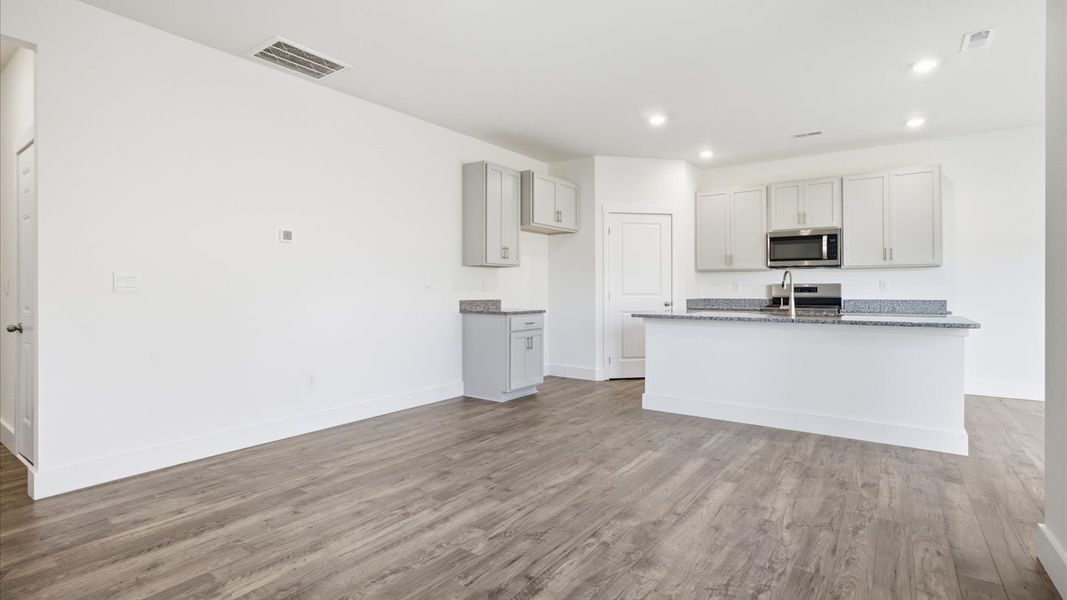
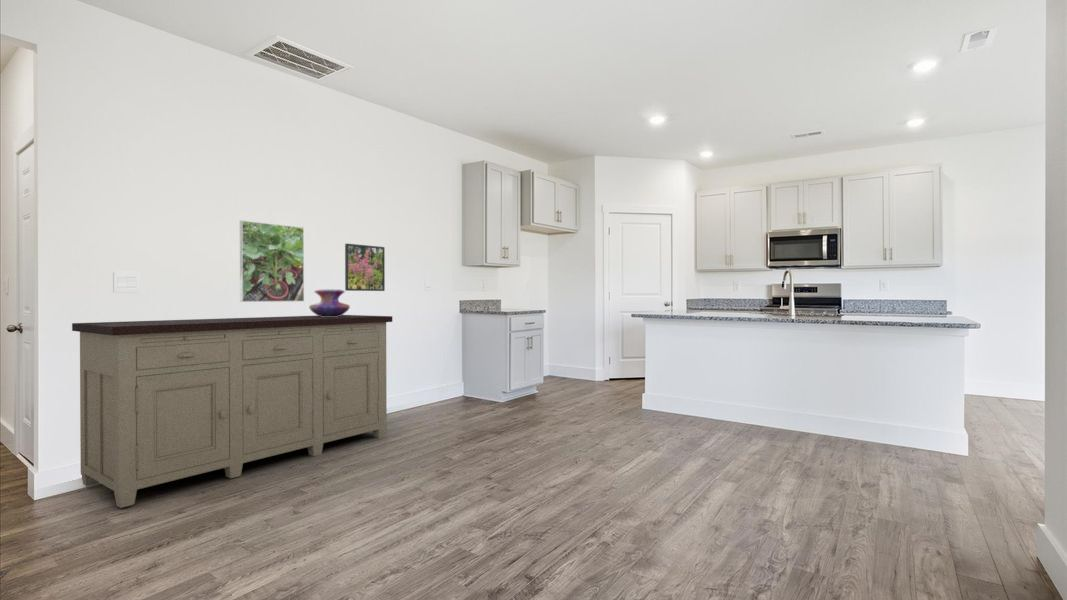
+ decorative vase [308,288,351,317]
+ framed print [239,220,305,303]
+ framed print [344,243,386,292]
+ sideboard [71,314,393,509]
